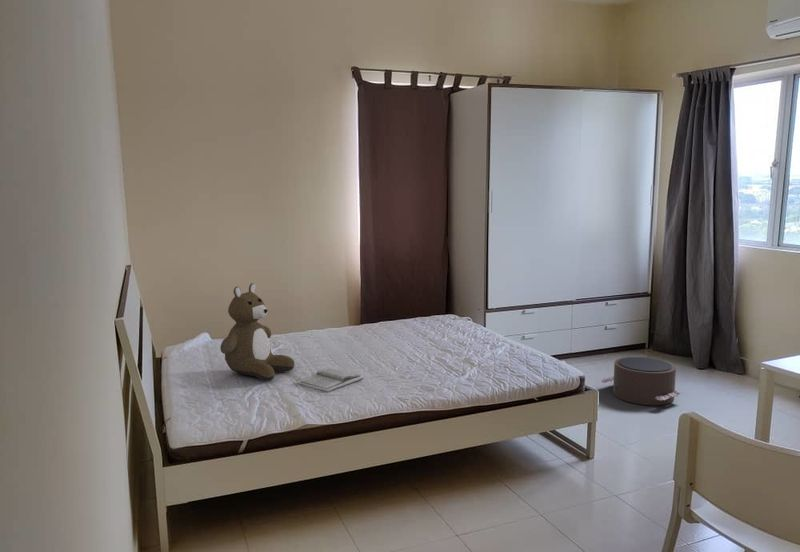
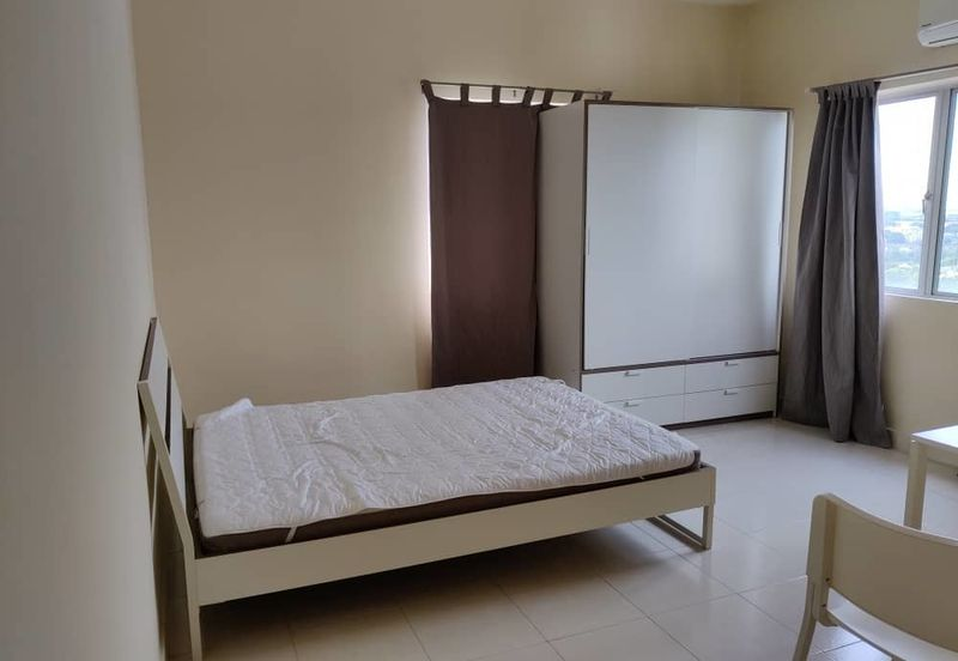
- pouf [600,356,682,406]
- book [296,368,365,393]
- teddy bear [219,282,296,382]
